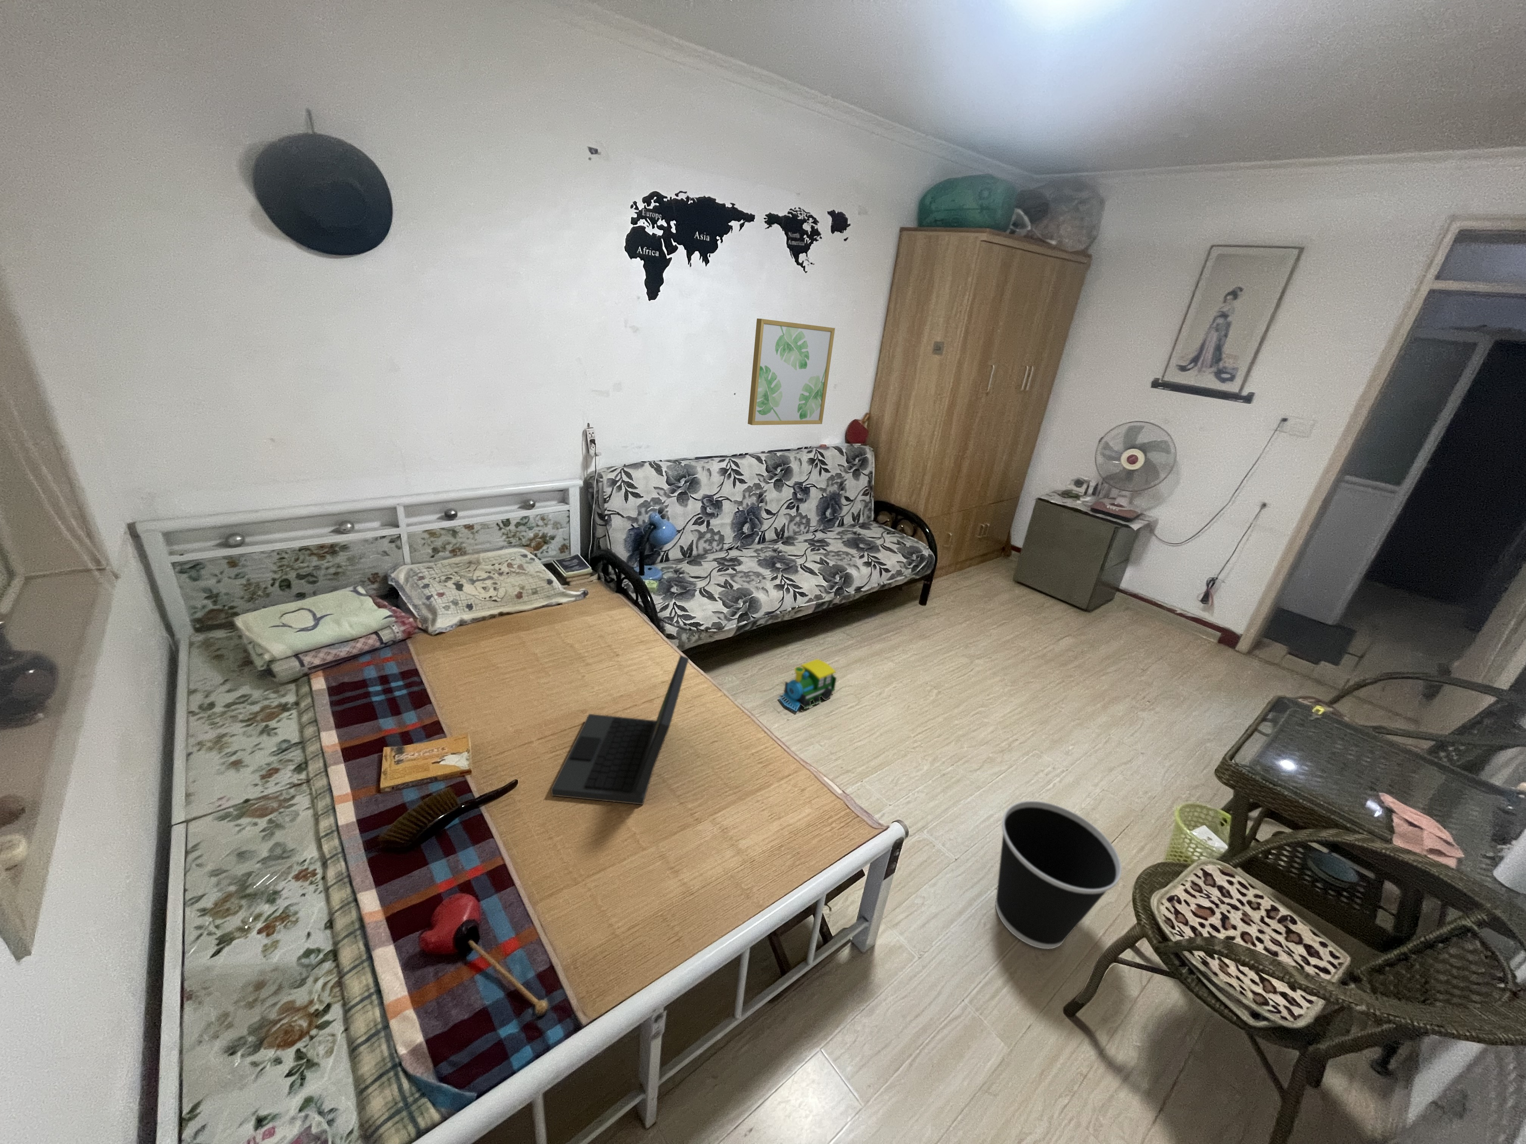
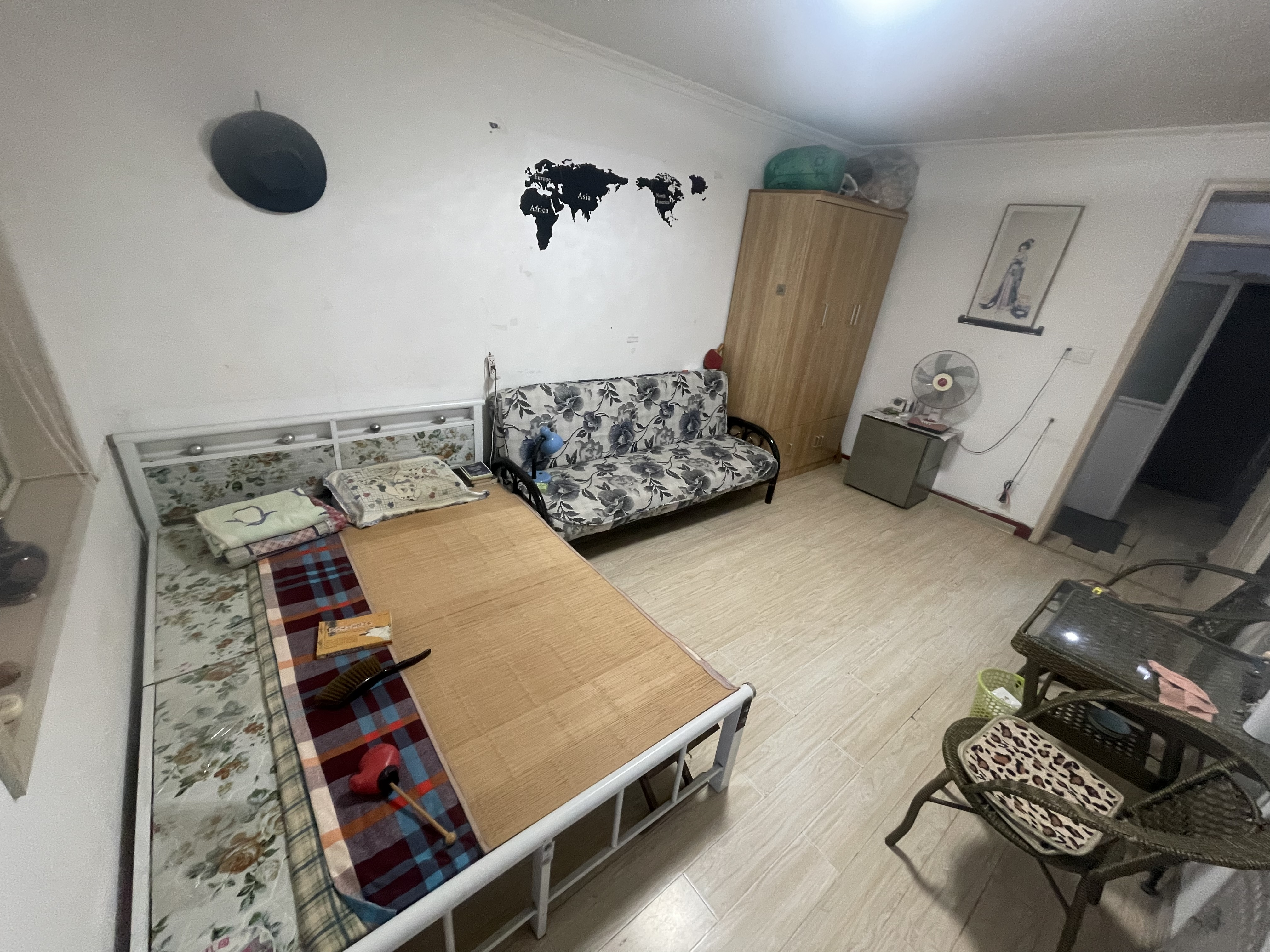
- wastebasket [995,800,1122,949]
- toy train [777,659,837,711]
- wall art [747,318,835,425]
- laptop [550,655,690,805]
